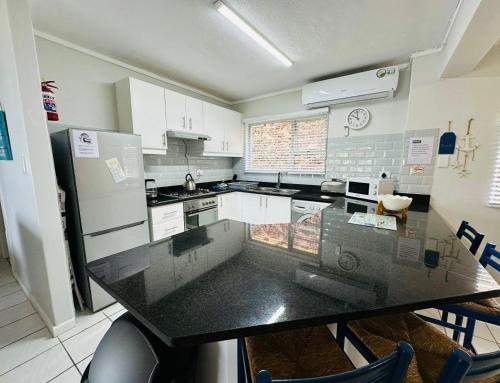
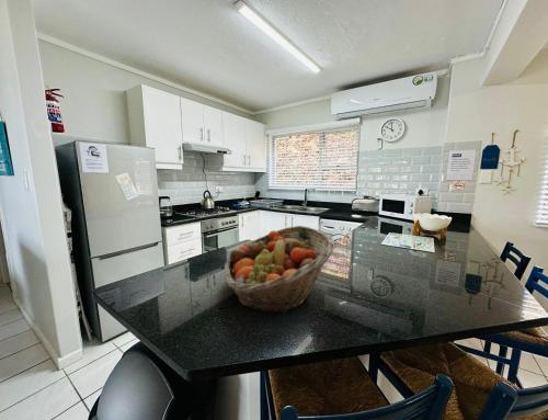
+ fruit basket [224,225,336,315]
